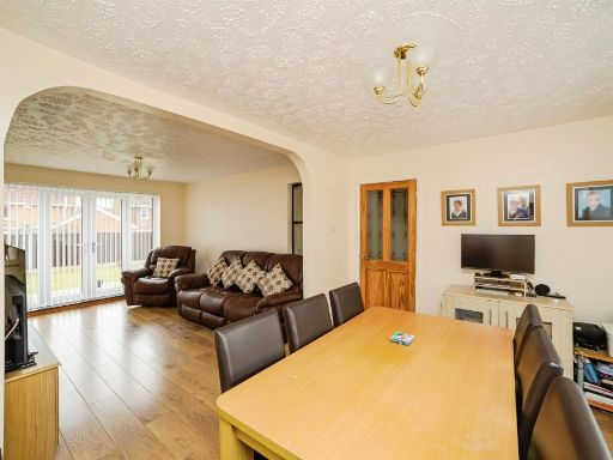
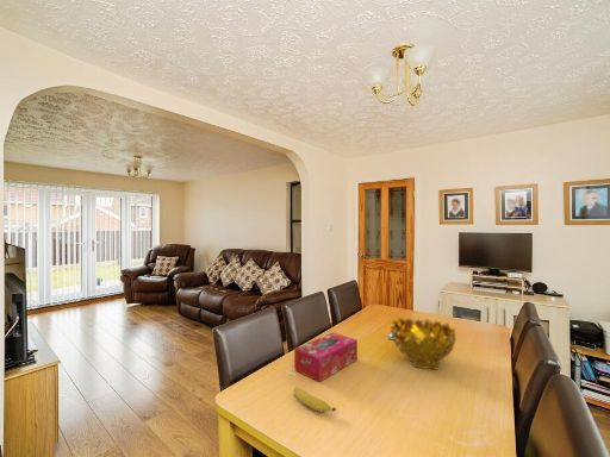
+ decorative bowl [390,317,458,371]
+ fruit [293,386,337,413]
+ tissue box [293,331,359,383]
